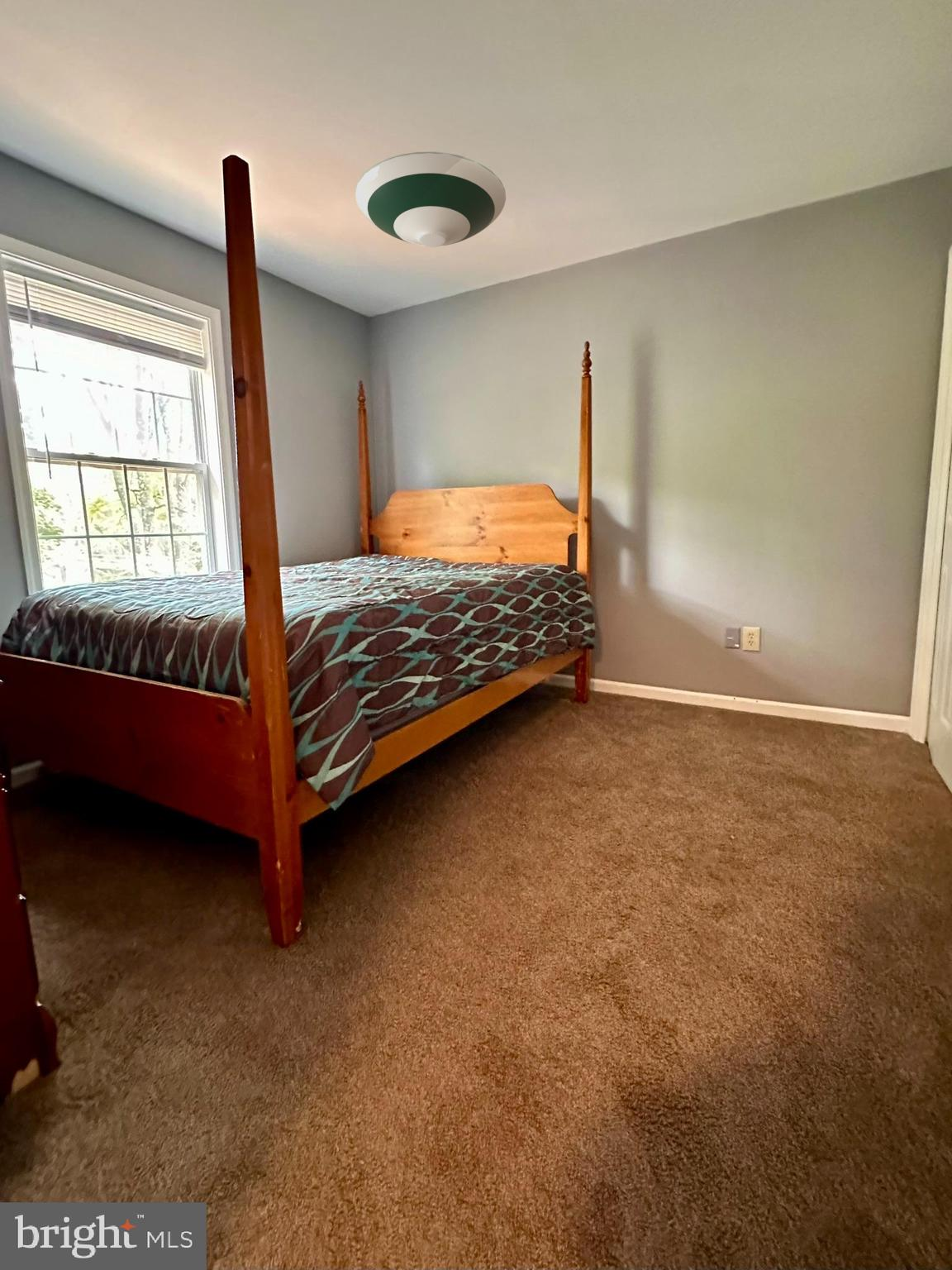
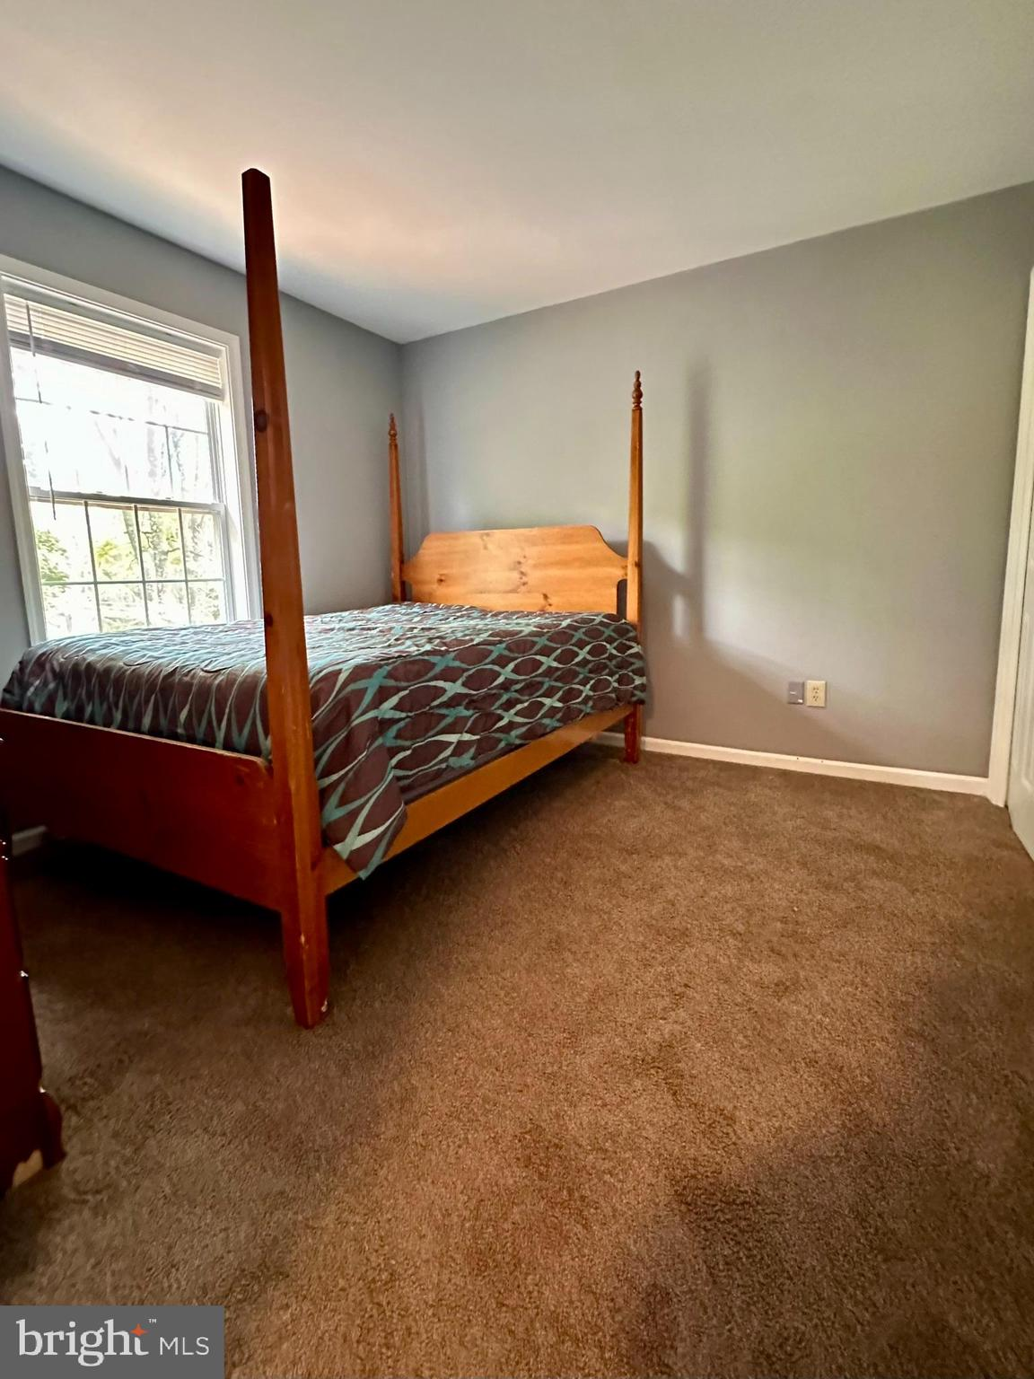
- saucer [355,151,507,248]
